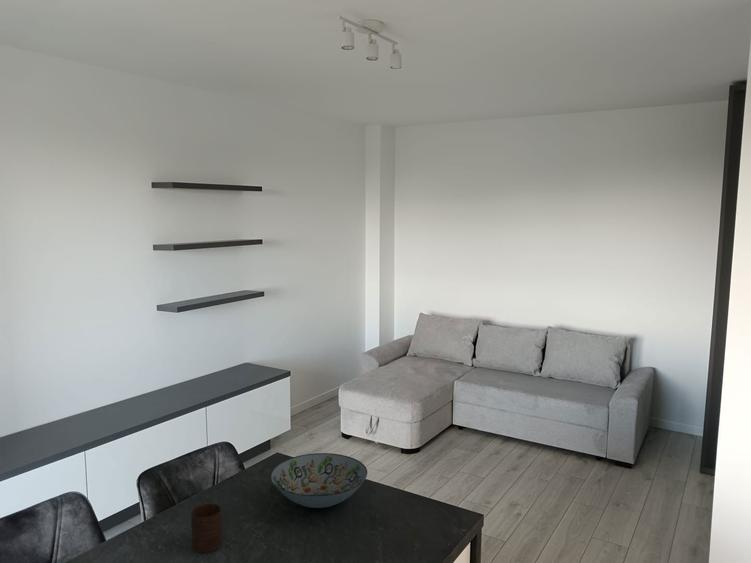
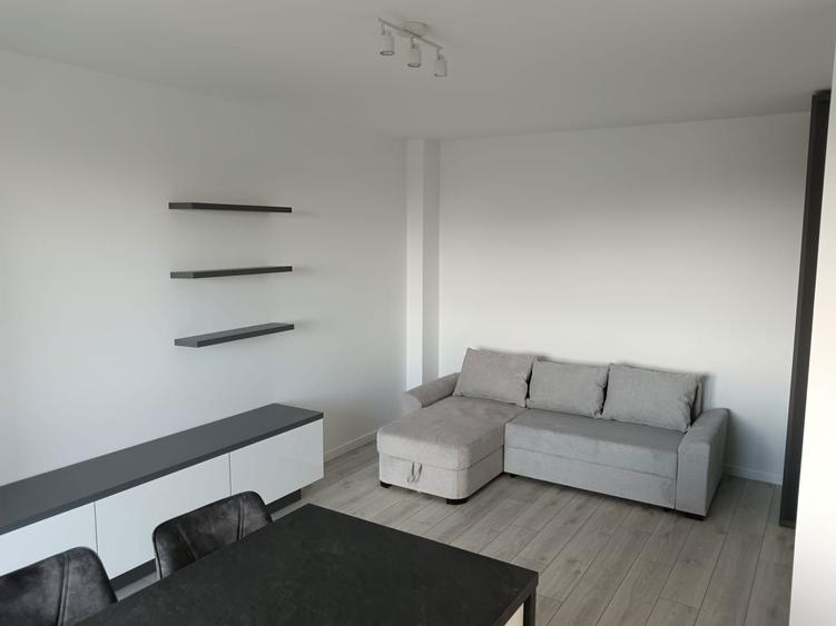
- cup [190,502,223,554]
- decorative bowl [270,452,368,509]
